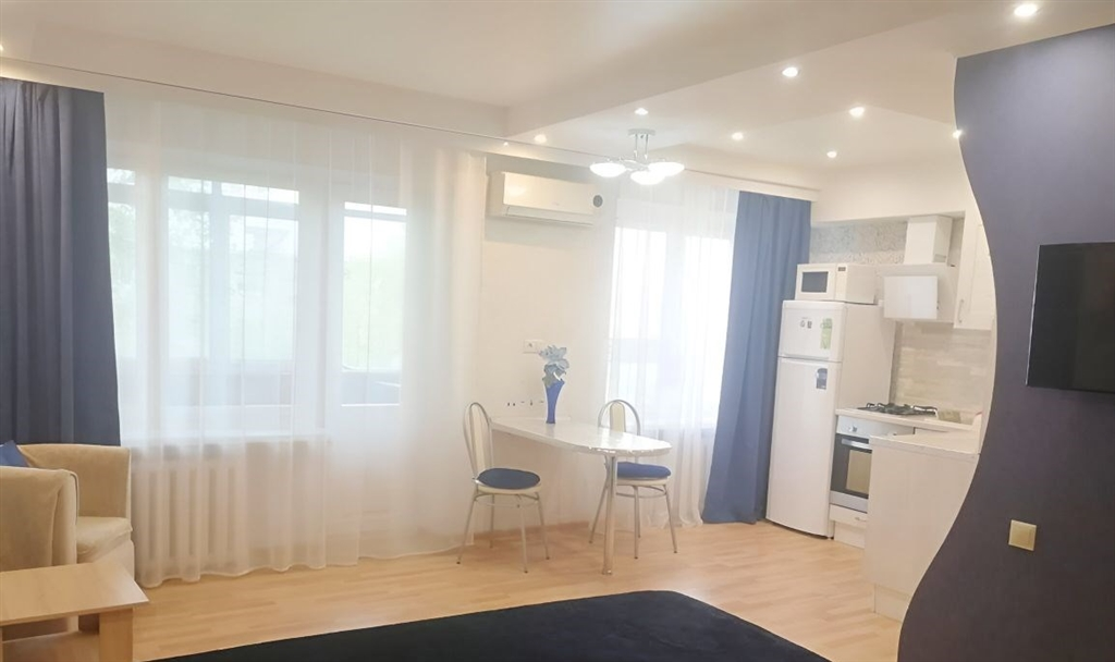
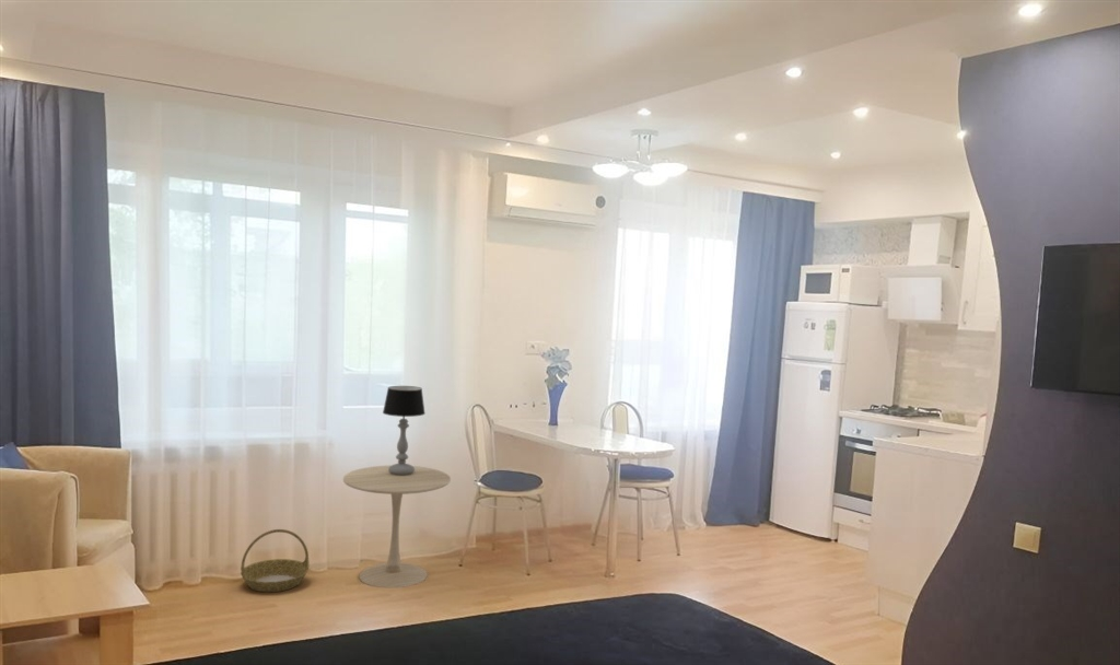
+ table lamp [382,385,427,475]
+ basket [240,528,310,593]
+ side table [342,465,452,588]
